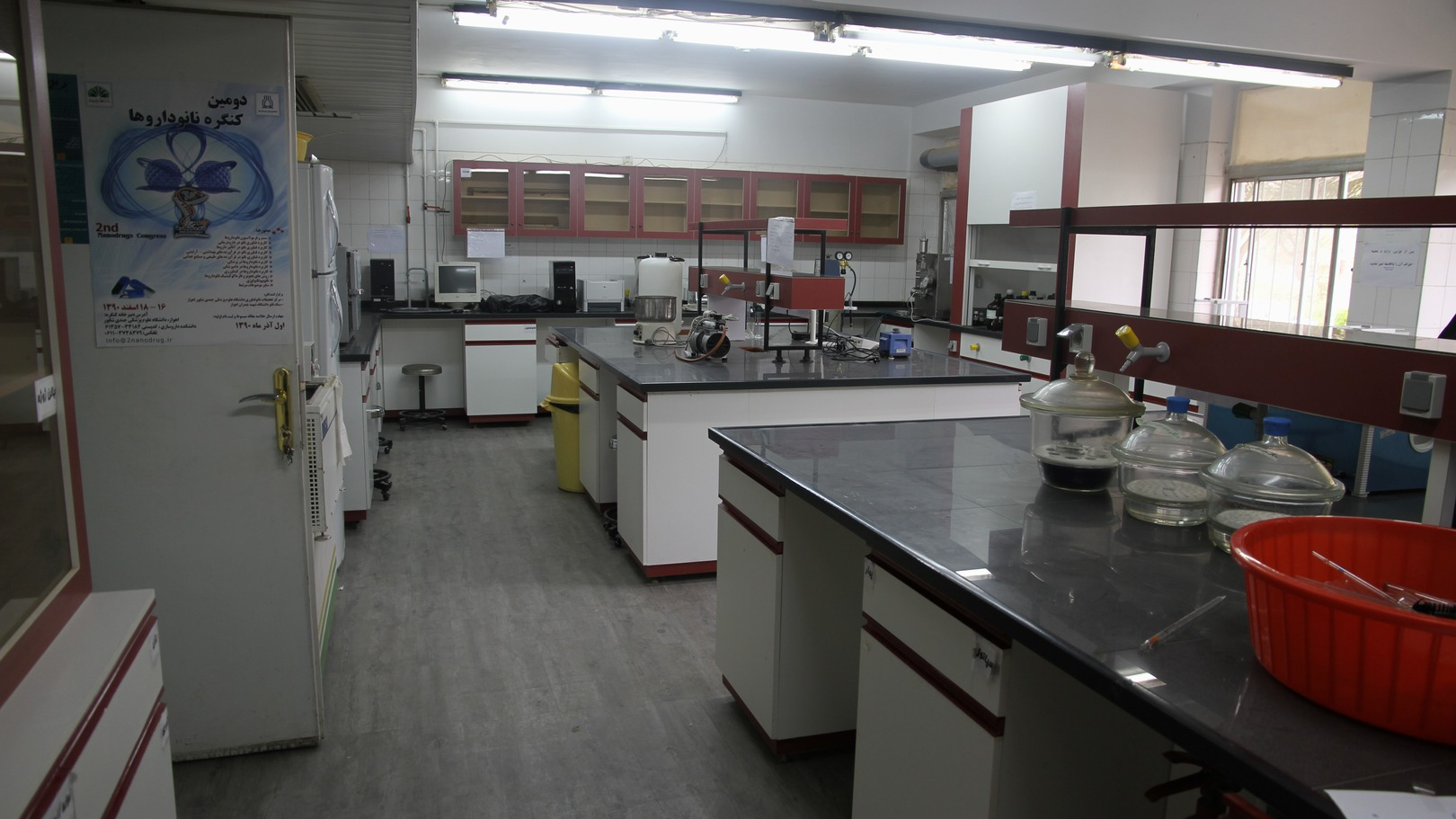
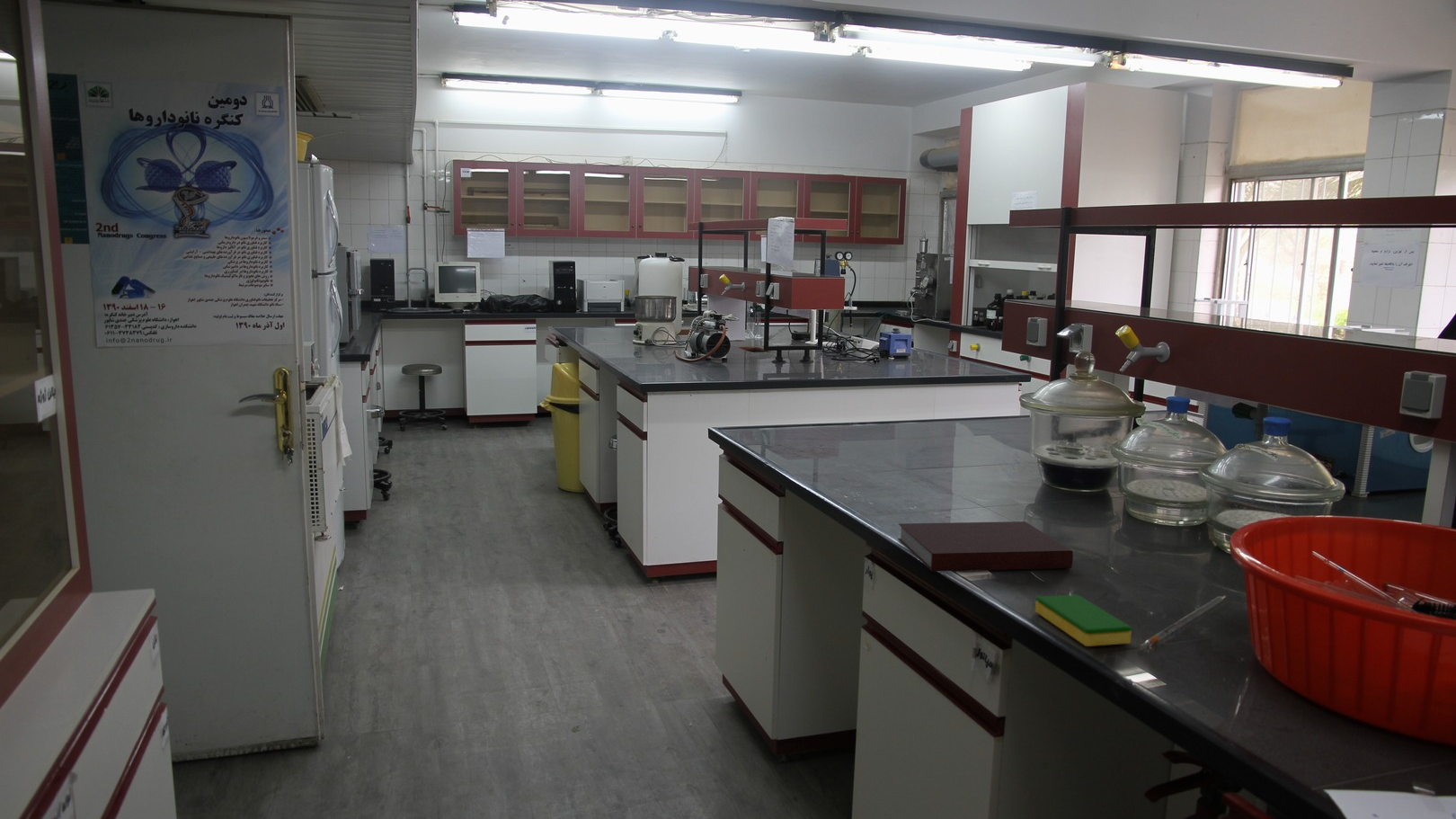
+ notebook [897,521,1074,573]
+ dish sponge [1034,593,1132,647]
